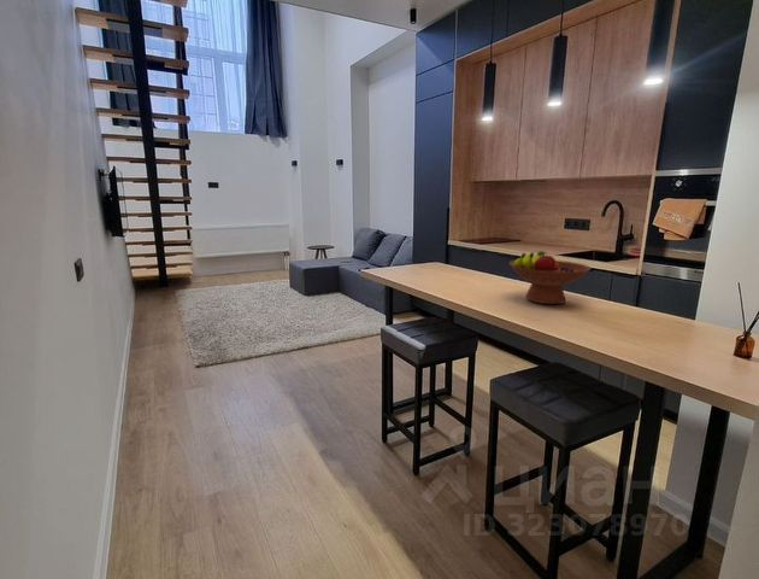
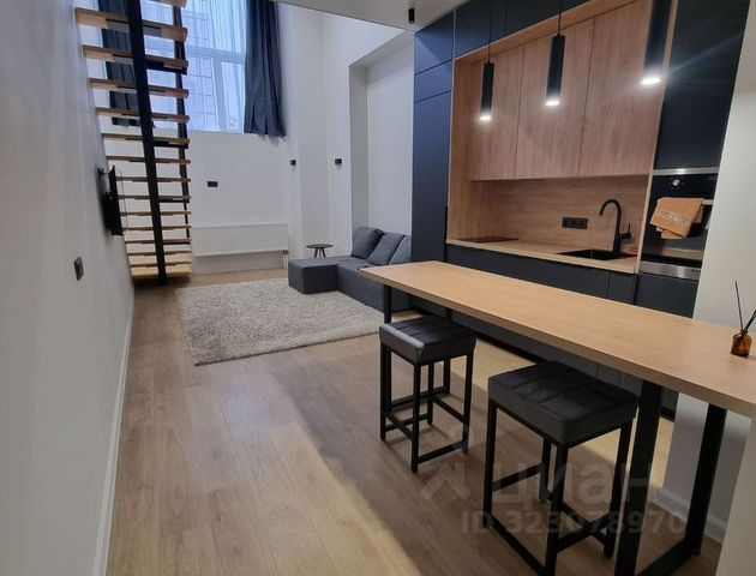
- fruit bowl [508,250,592,305]
